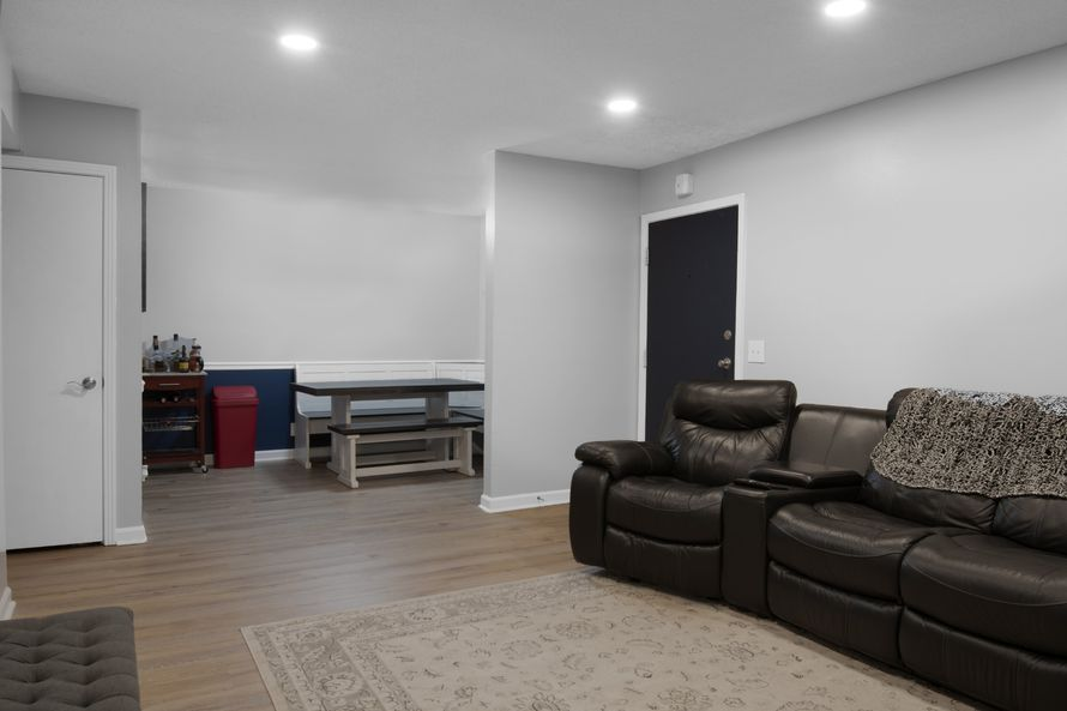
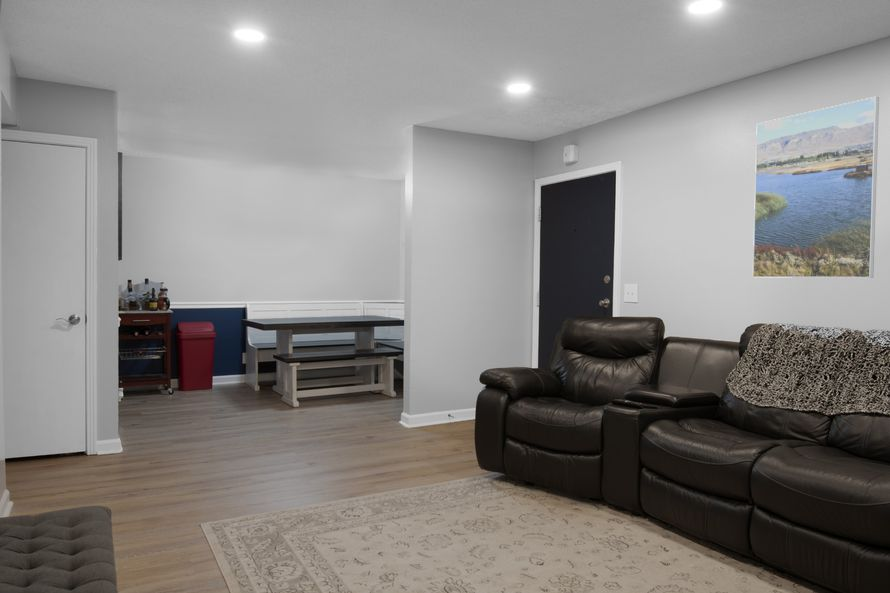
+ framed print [752,96,880,279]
